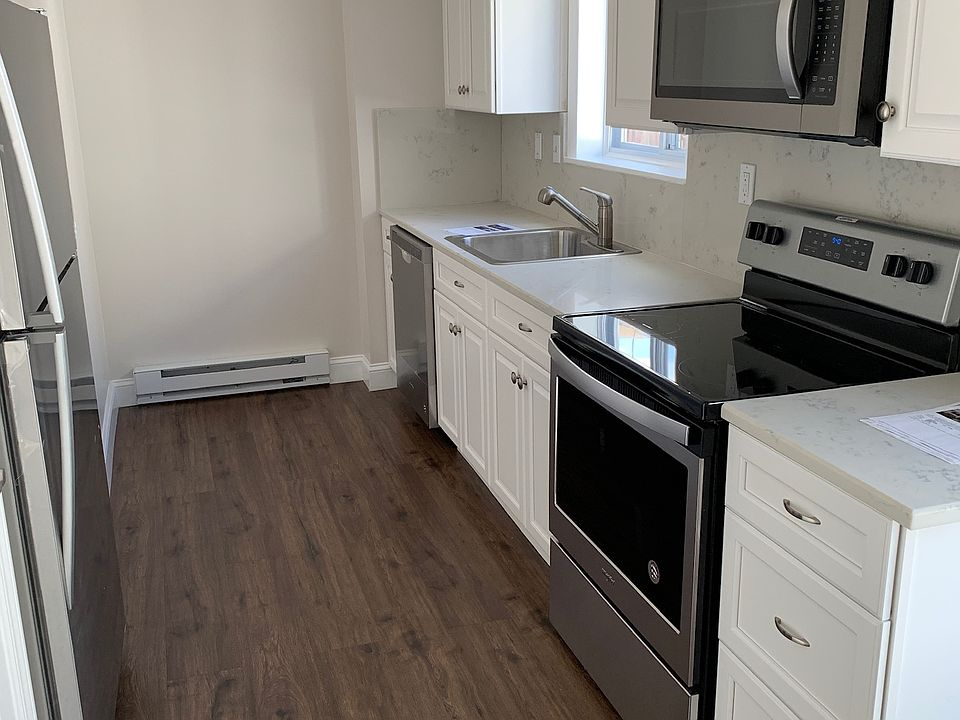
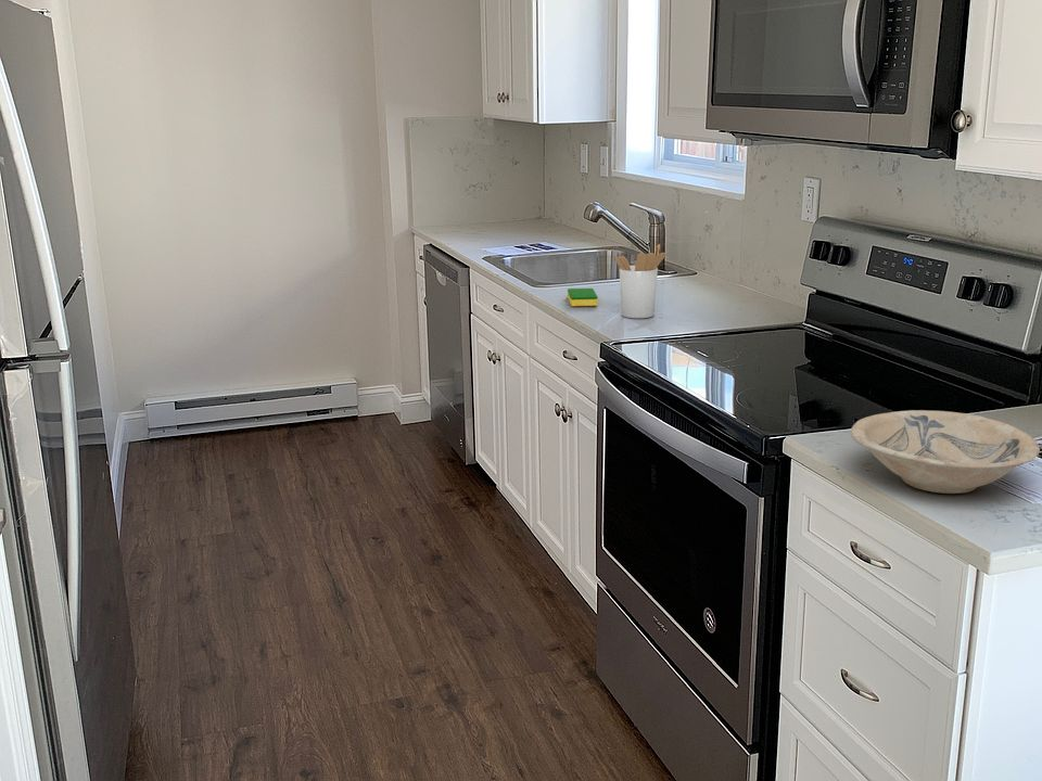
+ utensil holder [613,243,668,319]
+ bowl [850,409,1041,495]
+ dish sponge [567,287,599,307]
